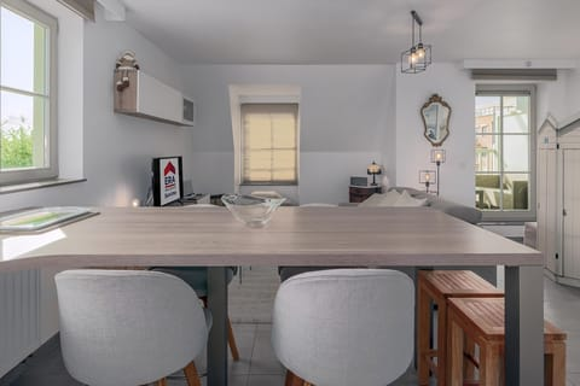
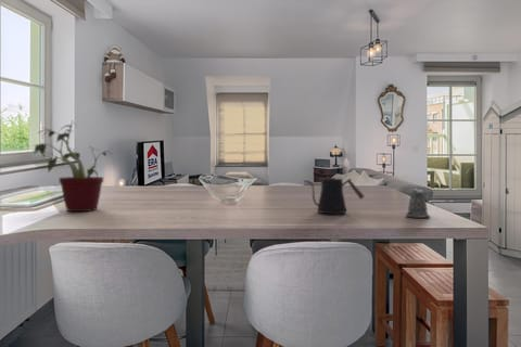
+ kettle [303,177,365,215]
+ pepper shaker [405,188,432,219]
+ potted plant [31,120,113,213]
